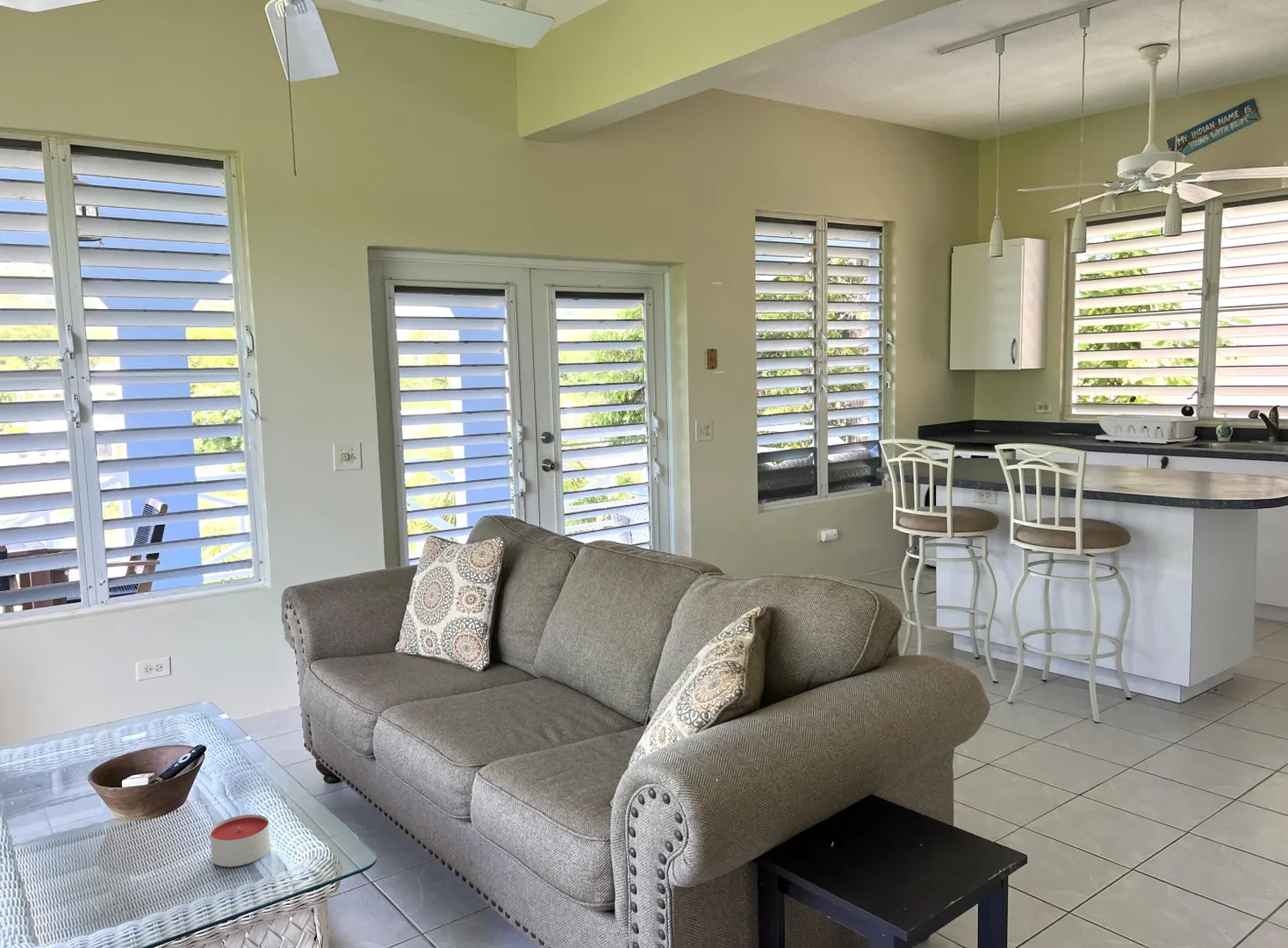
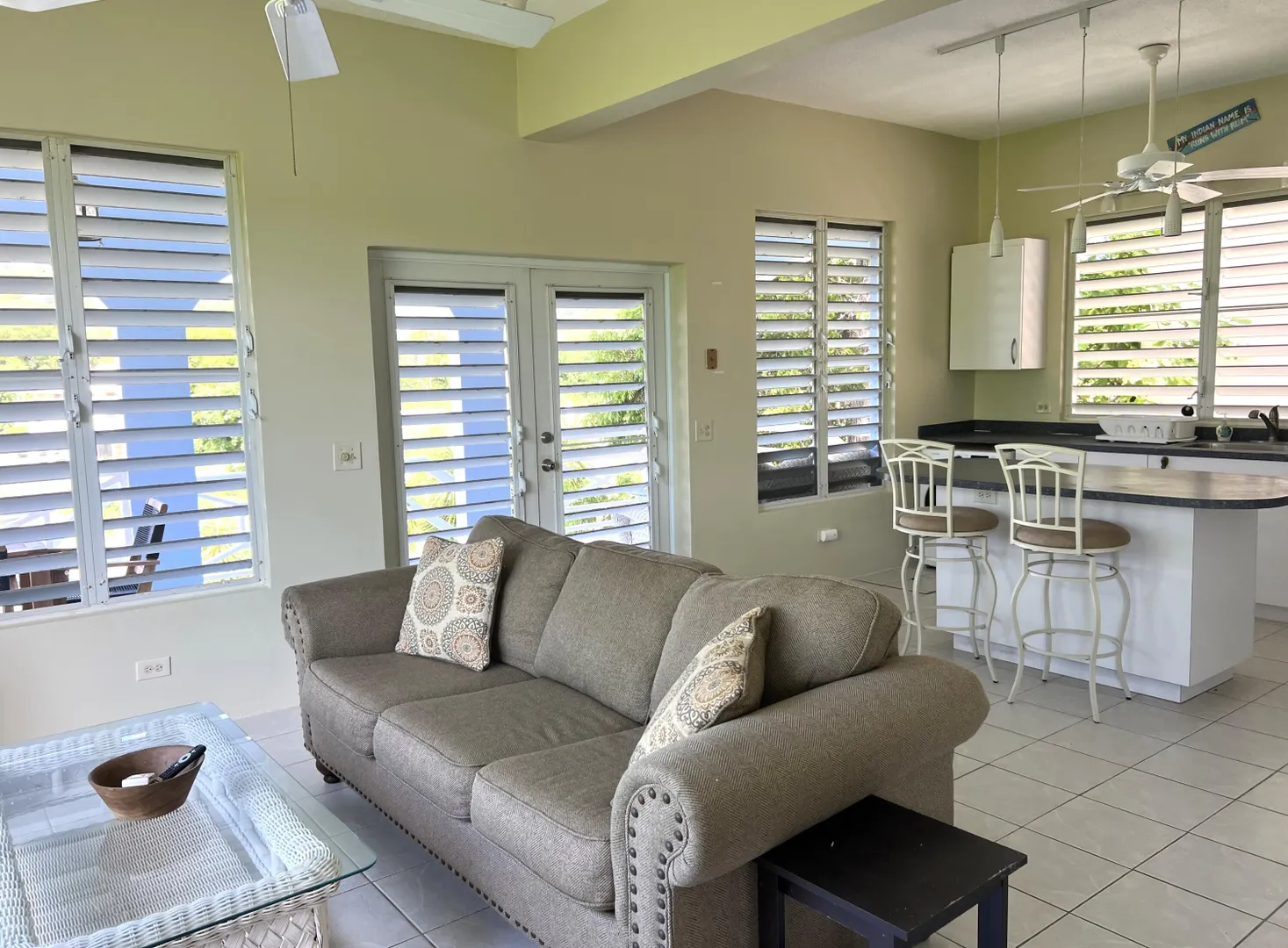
- candle [209,814,271,867]
